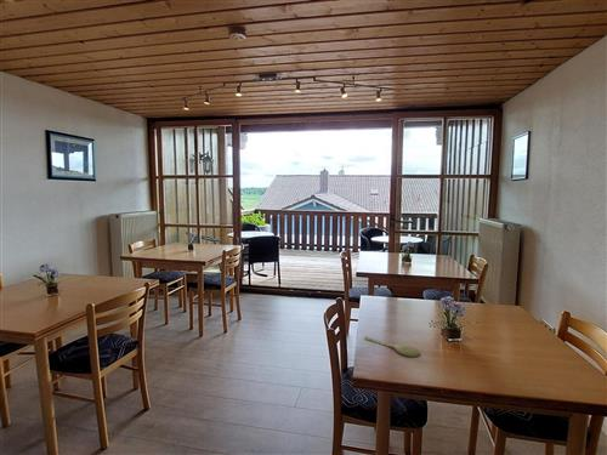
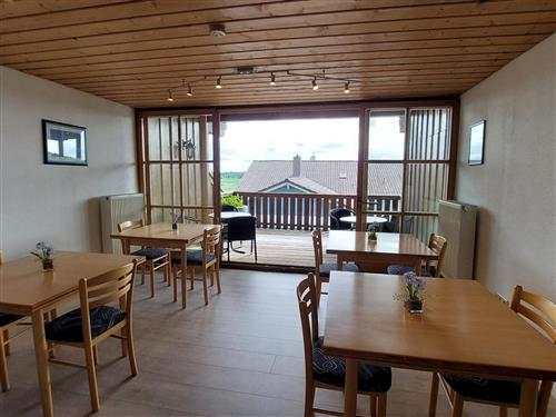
- spoon [363,335,421,358]
